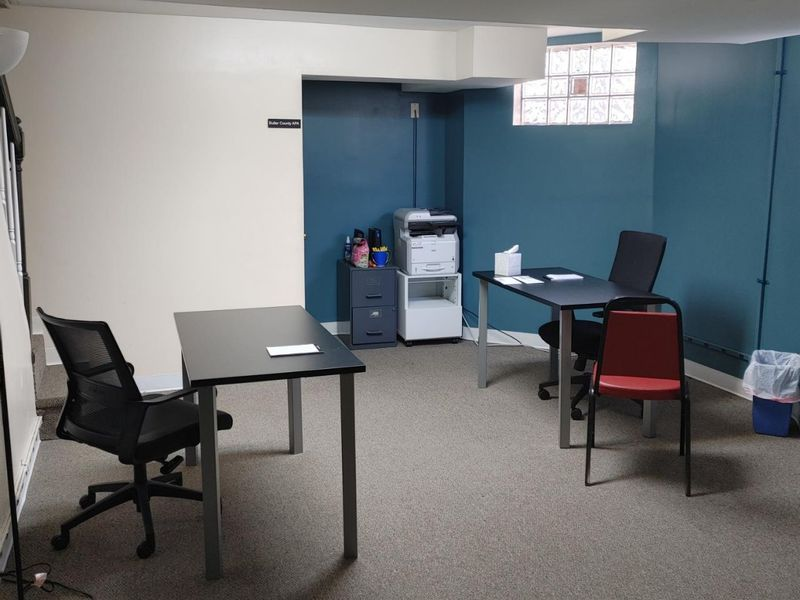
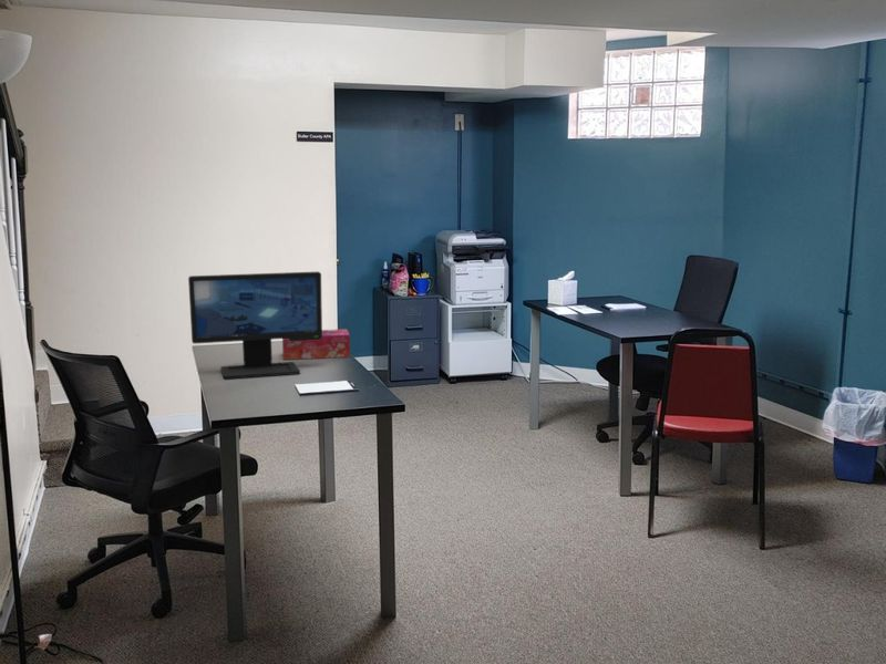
+ tissue box [281,328,351,361]
+ computer monitor [187,270,323,381]
